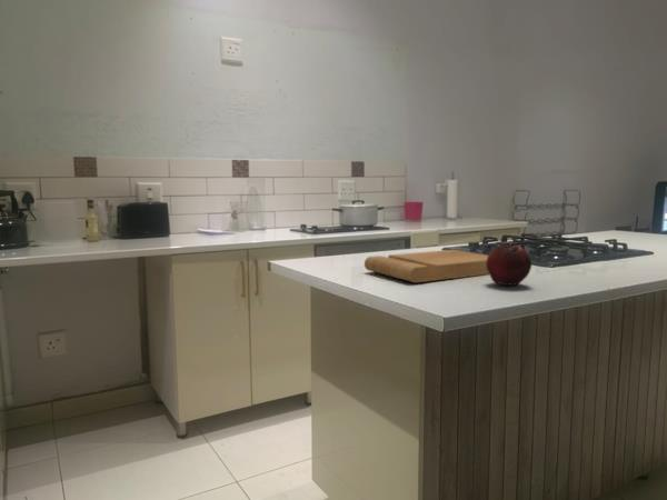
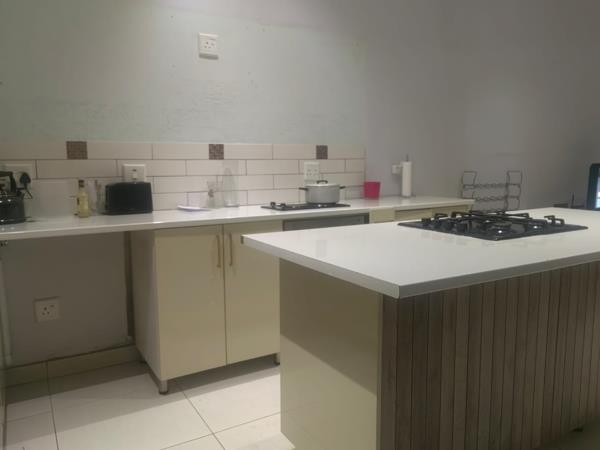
- fruit [486,243,532,287]
- cutting board [364,249,489,283]
